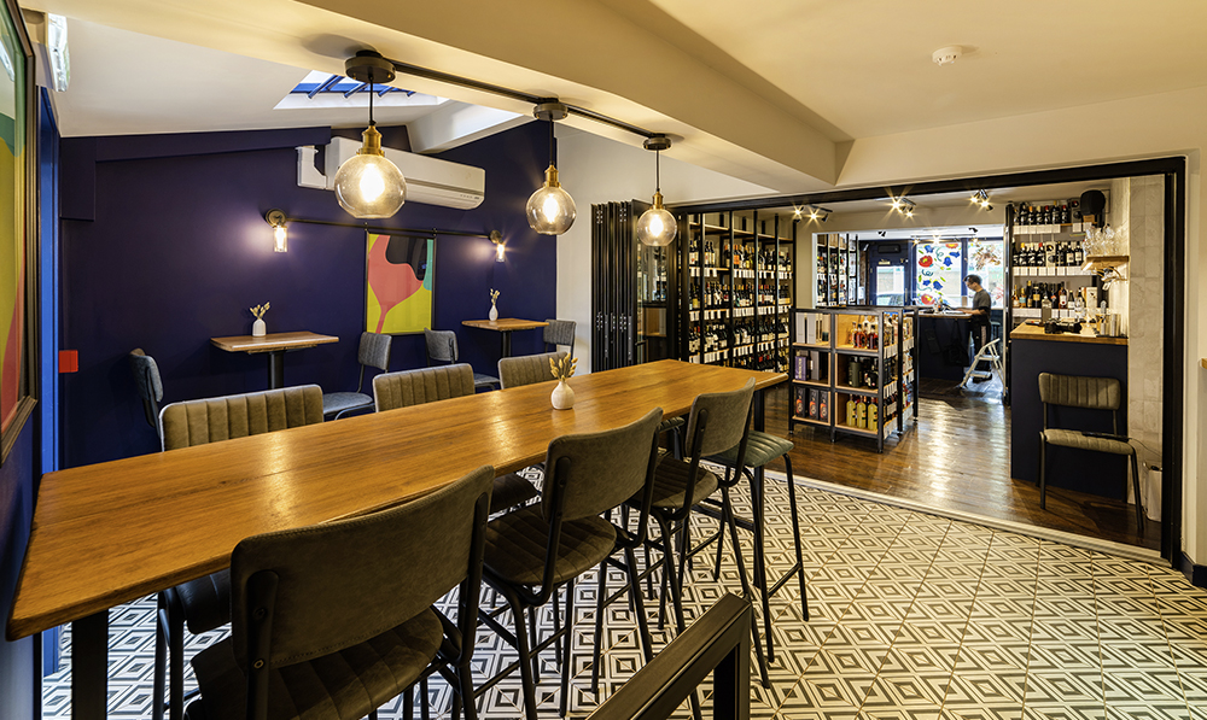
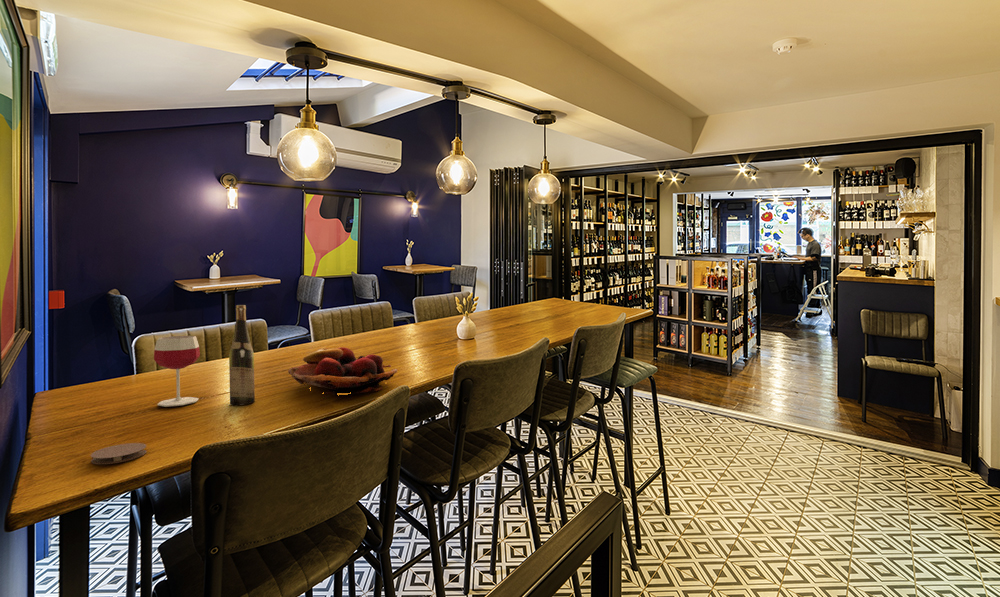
+ fruit basket [287,346,398,396]
+ wine bottle [228,304,256,406]
+ coaster [90,442,147,465]
+ wineglass [153,335,201,408]
